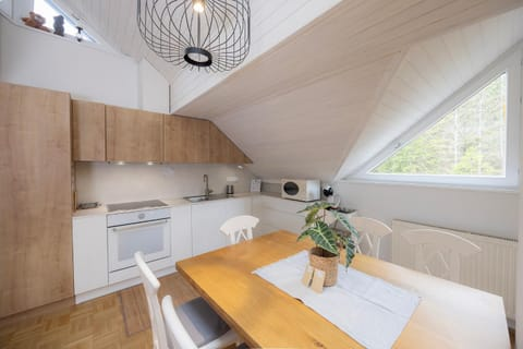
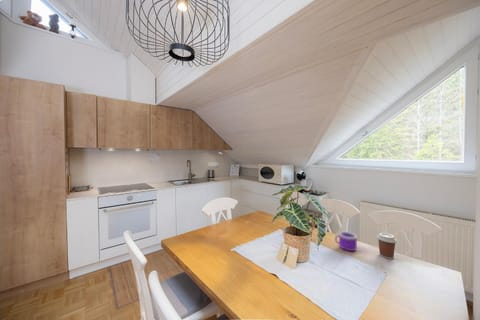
+ coffee cup [376,232,398,260]
+ mug [334,231,358,252]
